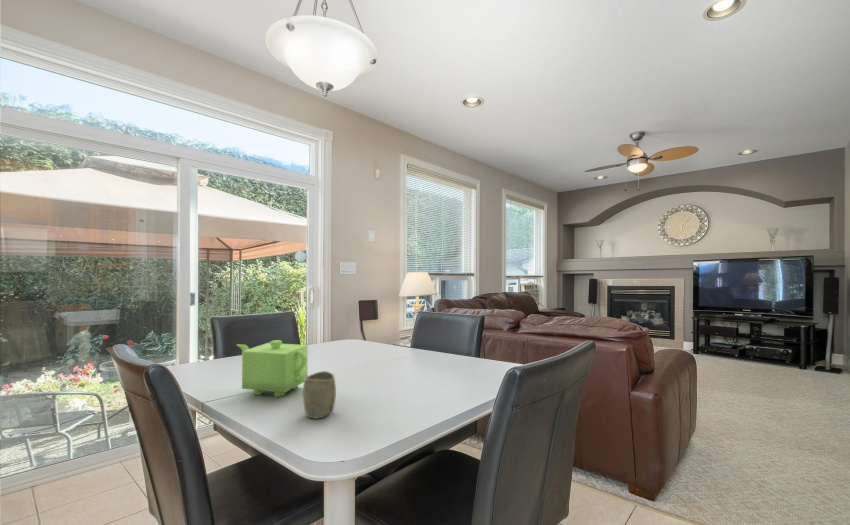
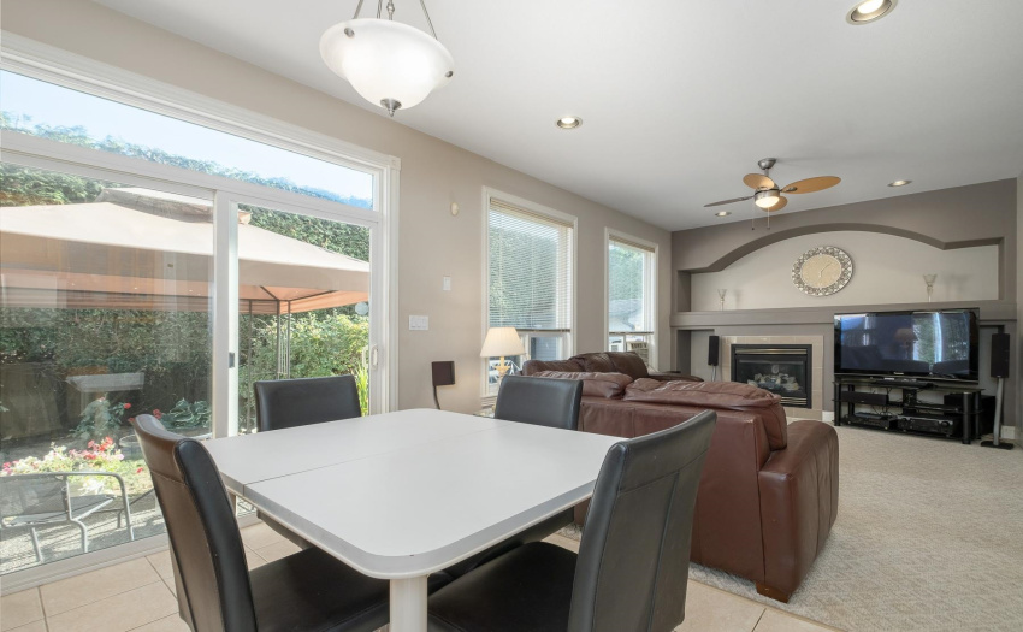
- teapot [236,339,309,398]
- cup [302,370,337,420]
